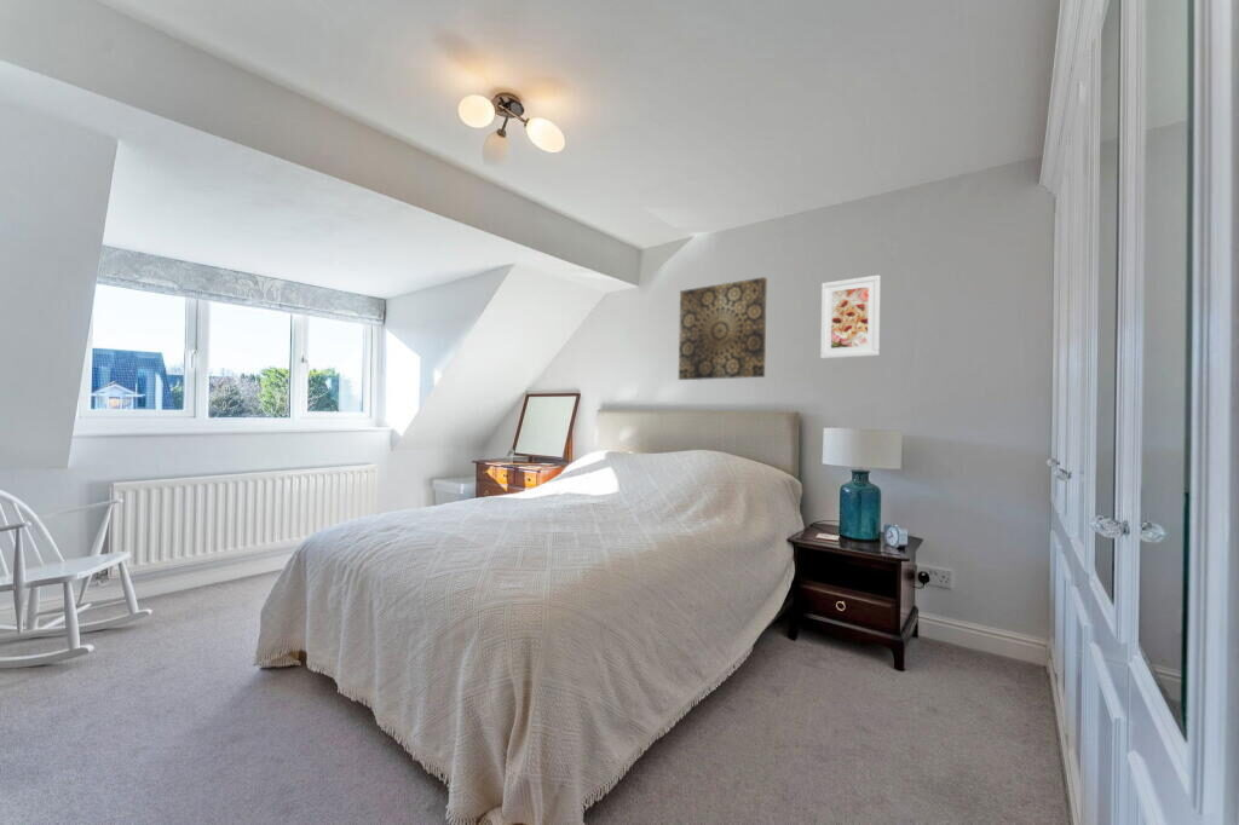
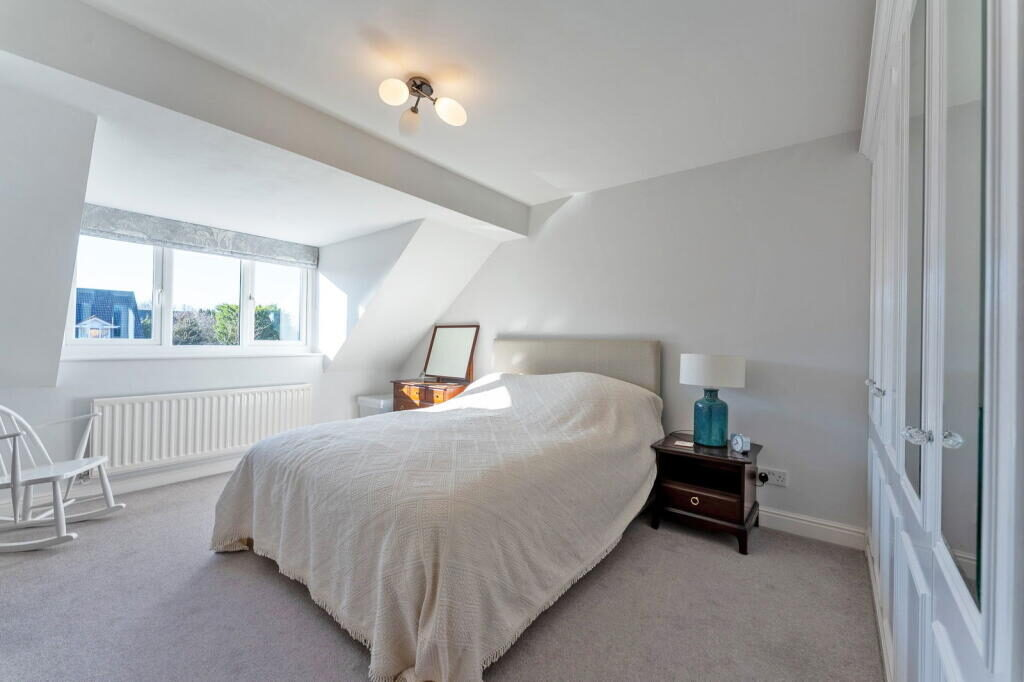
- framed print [819,273,882,359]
- wall art [678,276,768,381]
